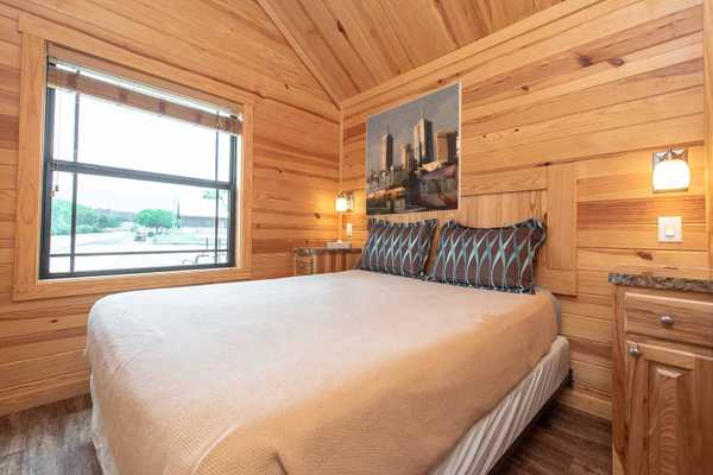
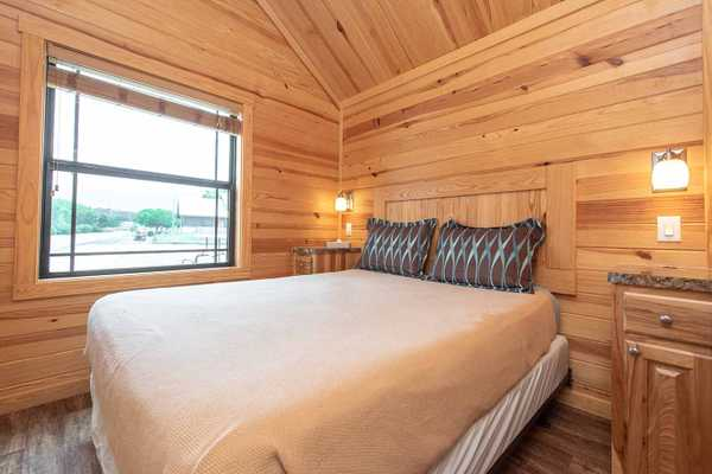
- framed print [365,81,462,218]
